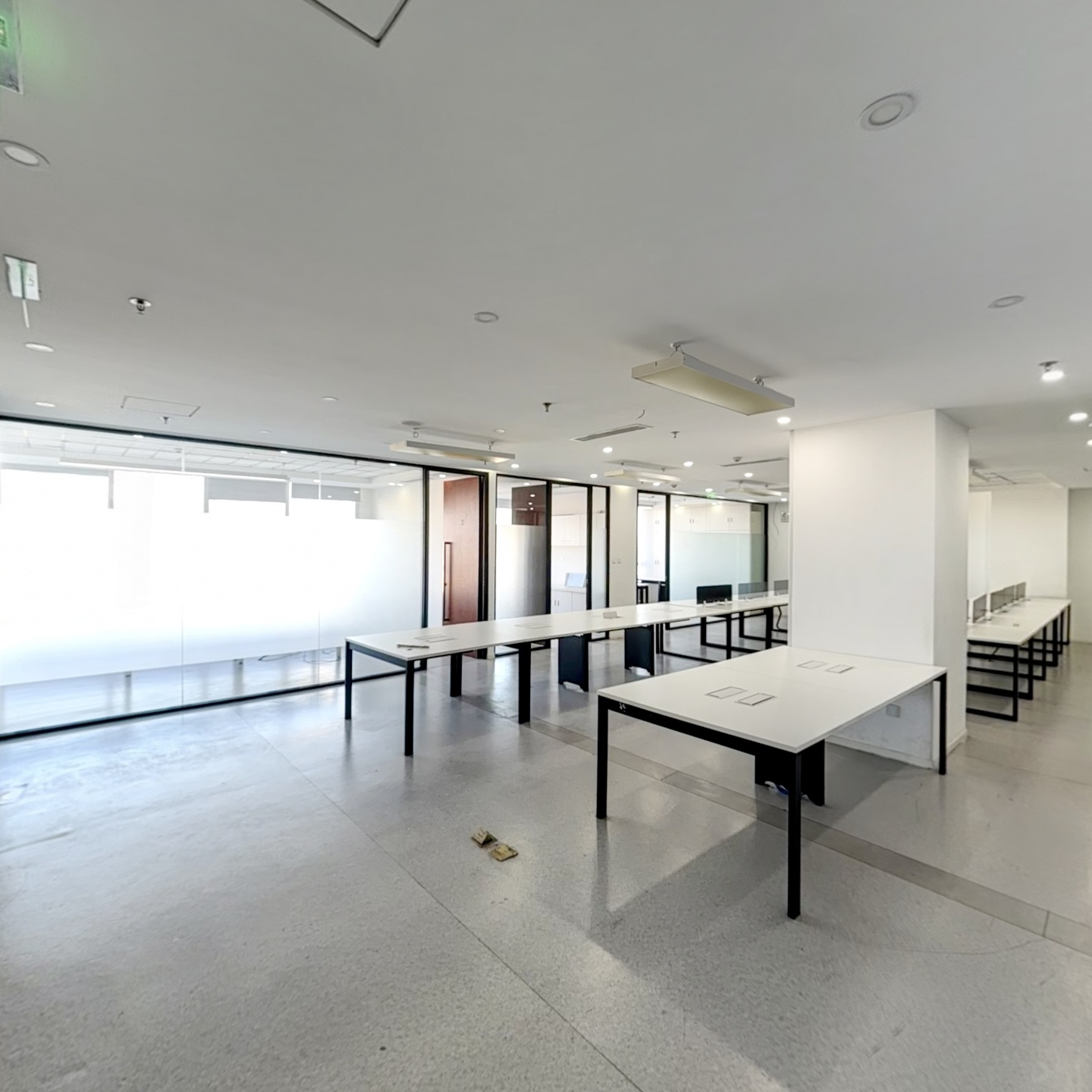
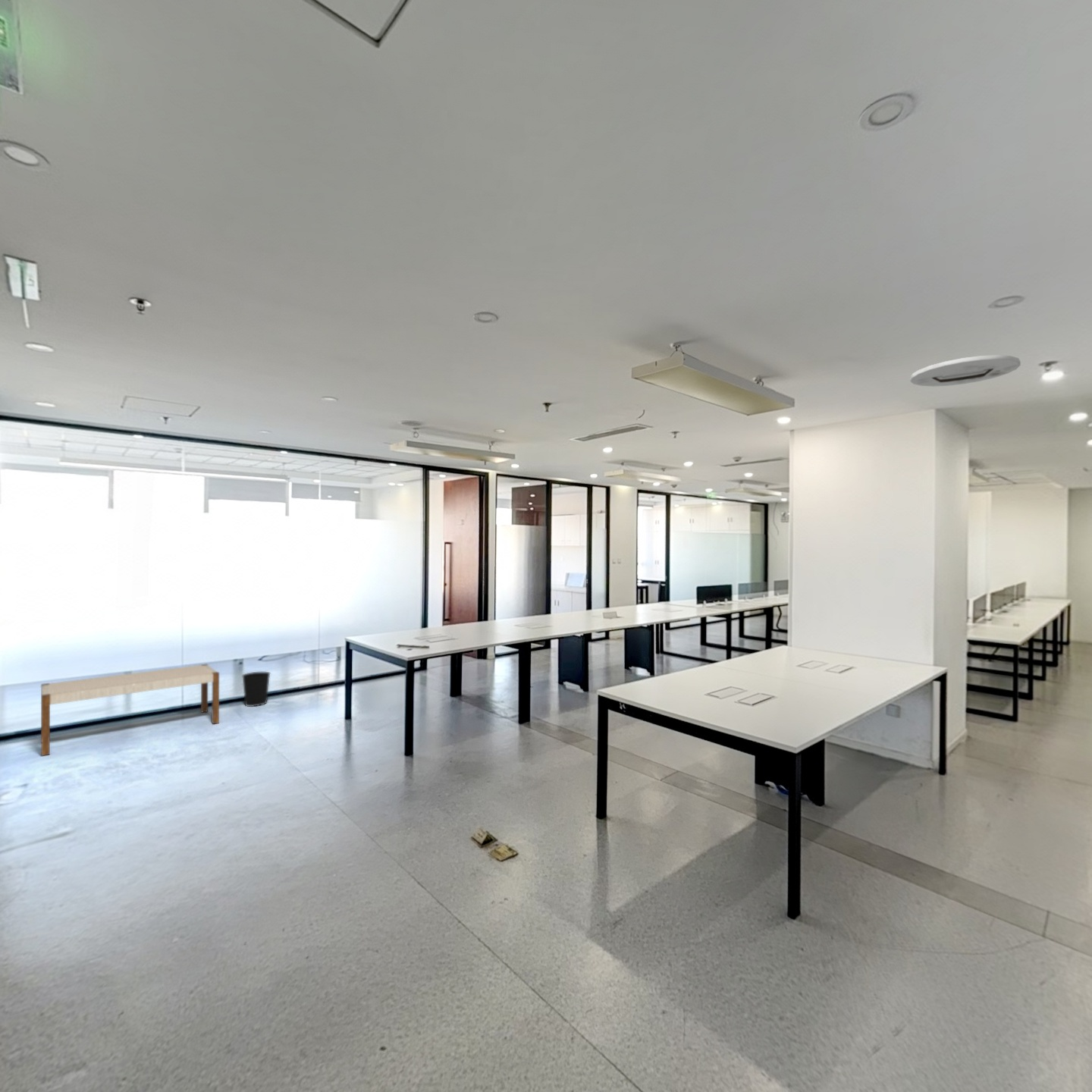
+ bench [40,664,220,757]
+ wastebasket [241,671,271,708]
+ ceiling light [909,354,1021,388]
